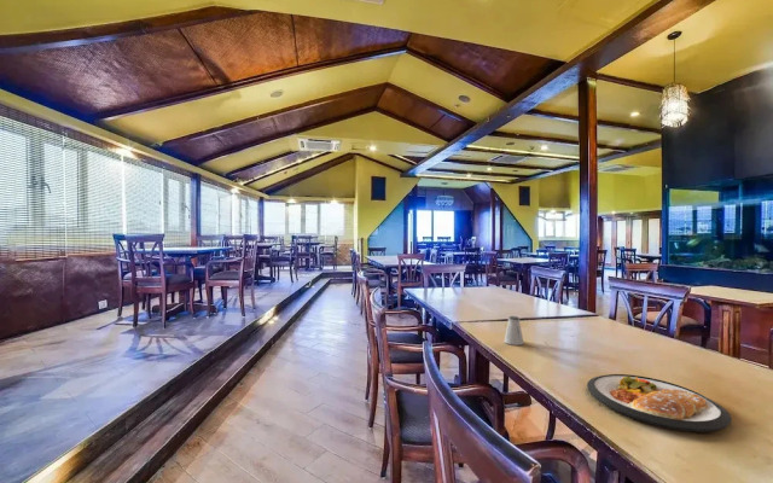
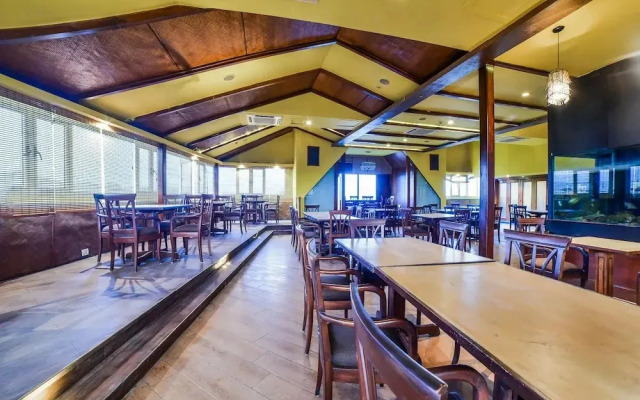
- saltshaker [504,315,525,347]
- dish [586,373,732,433]
